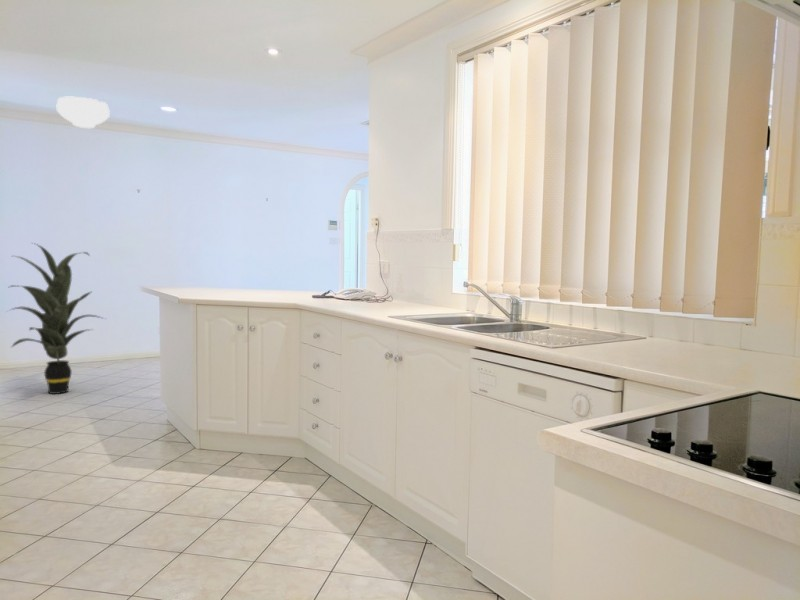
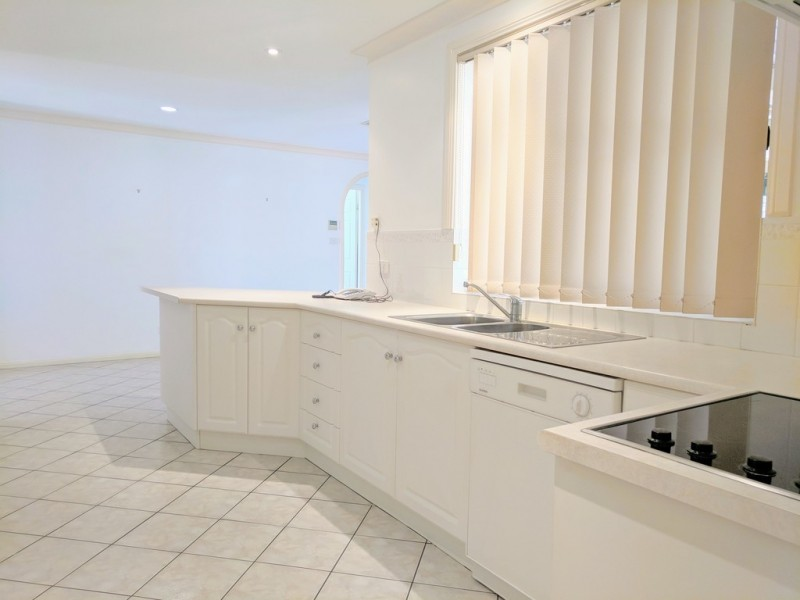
- ceiling light [56,96,111,129]
- indoor plant [5,242,106,395]
